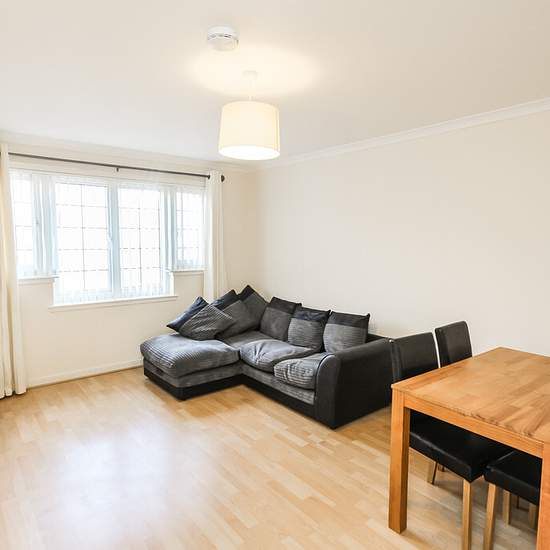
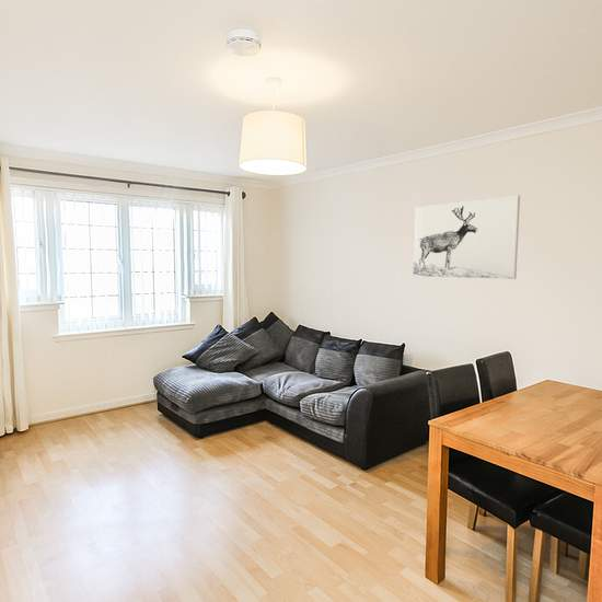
+ wall art [413,194,521,280]
